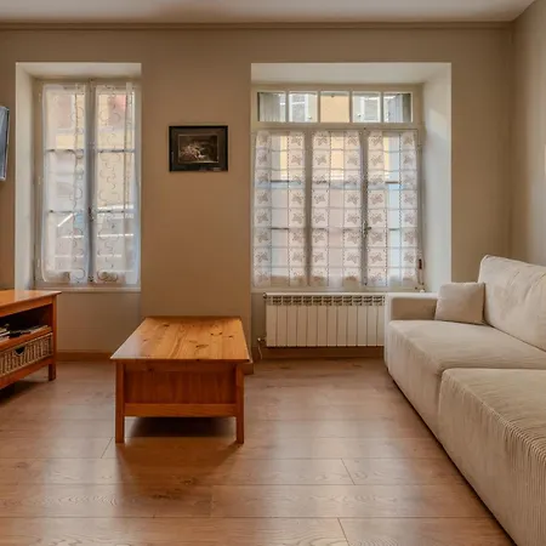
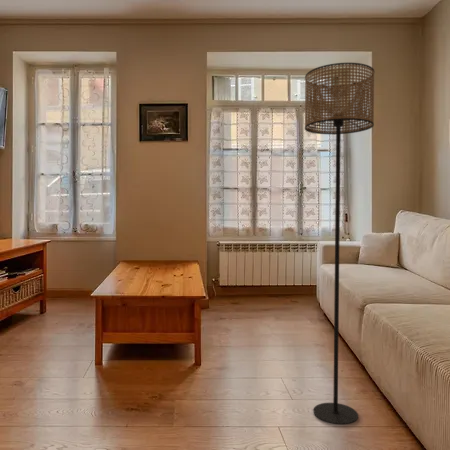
+ floor lamp [304,62,375,426]
